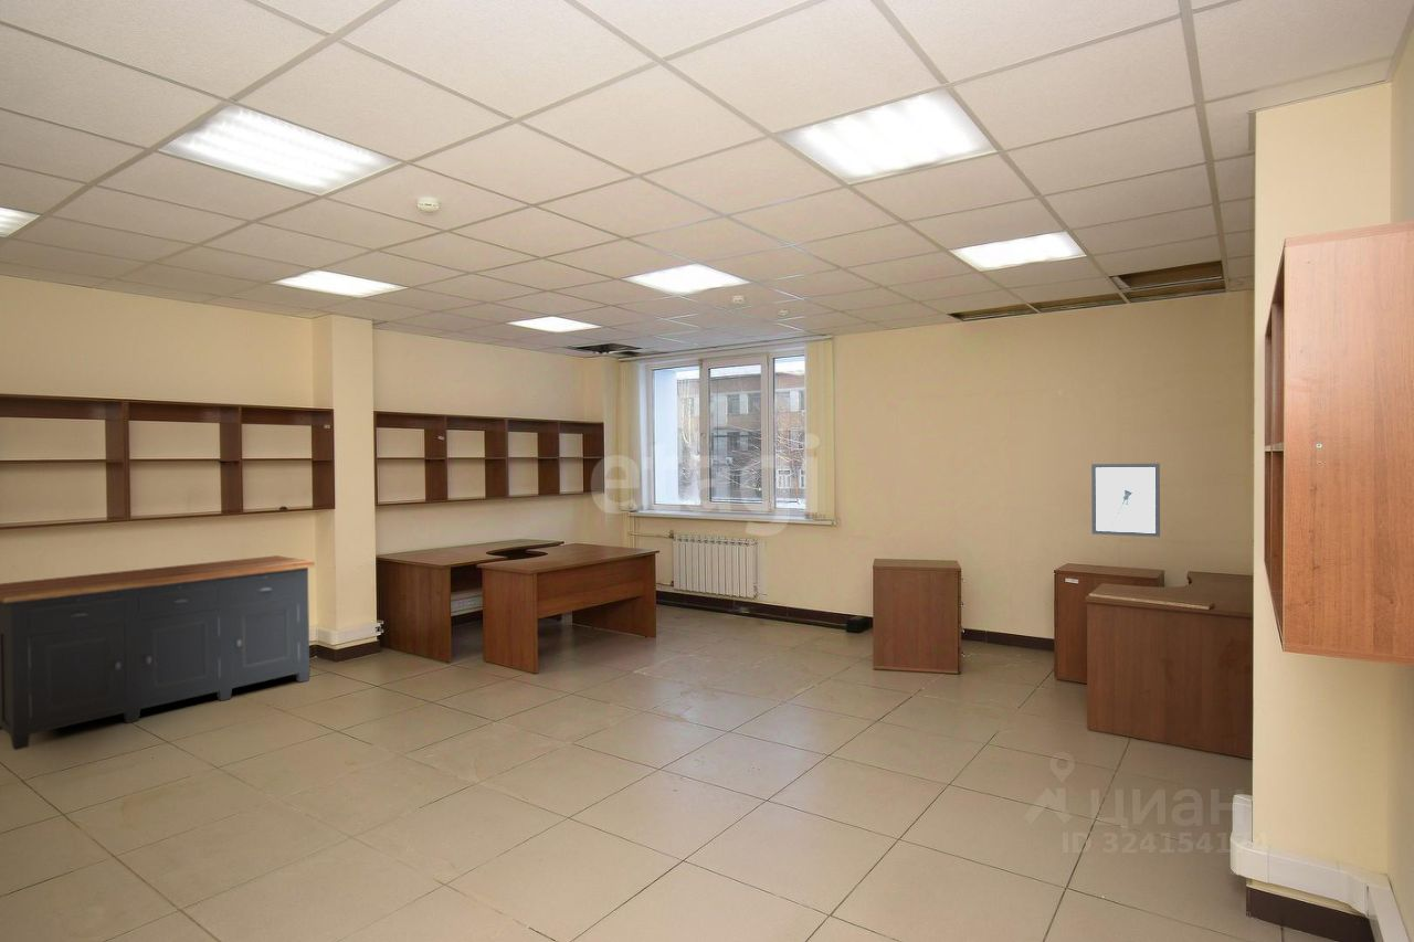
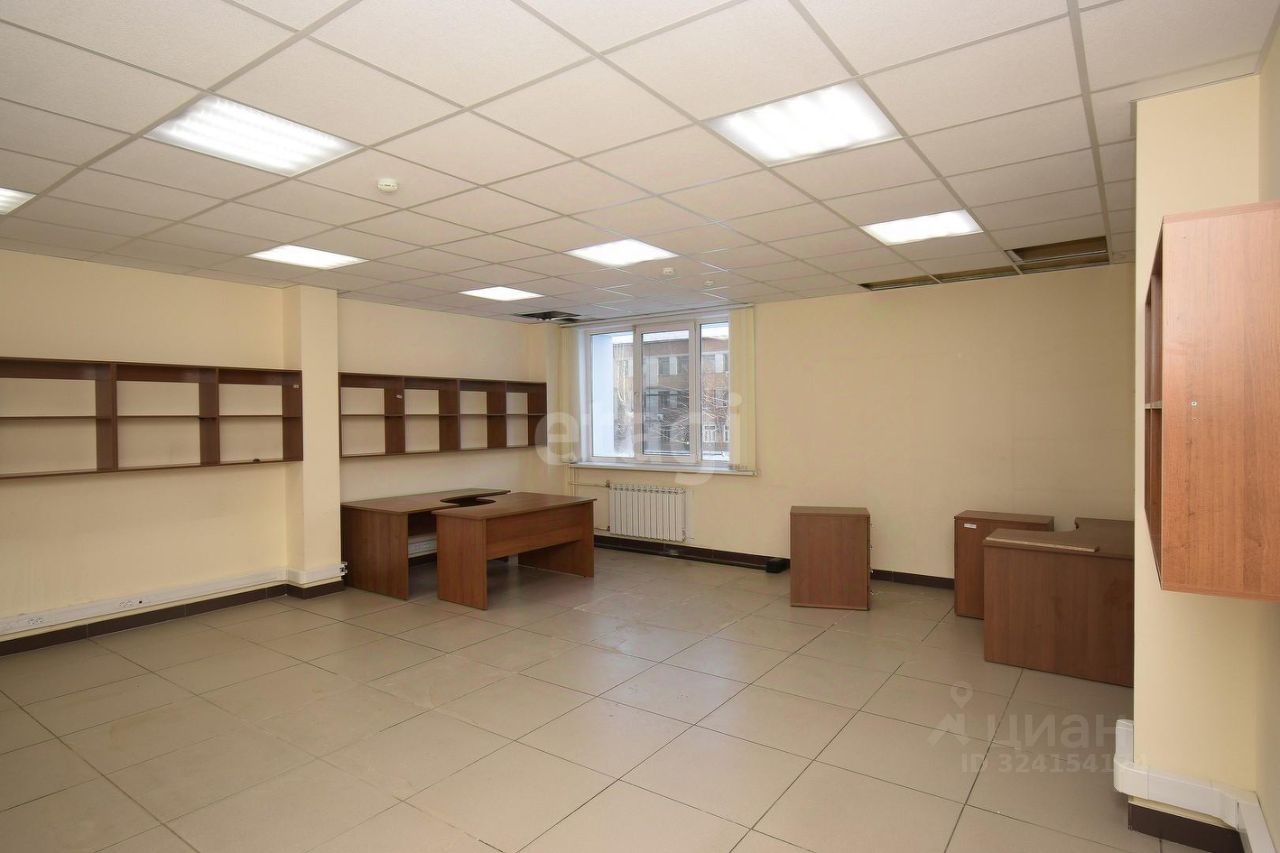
- sideboard [0,554,316,751]
- wall art [1090,463,1161,538]
